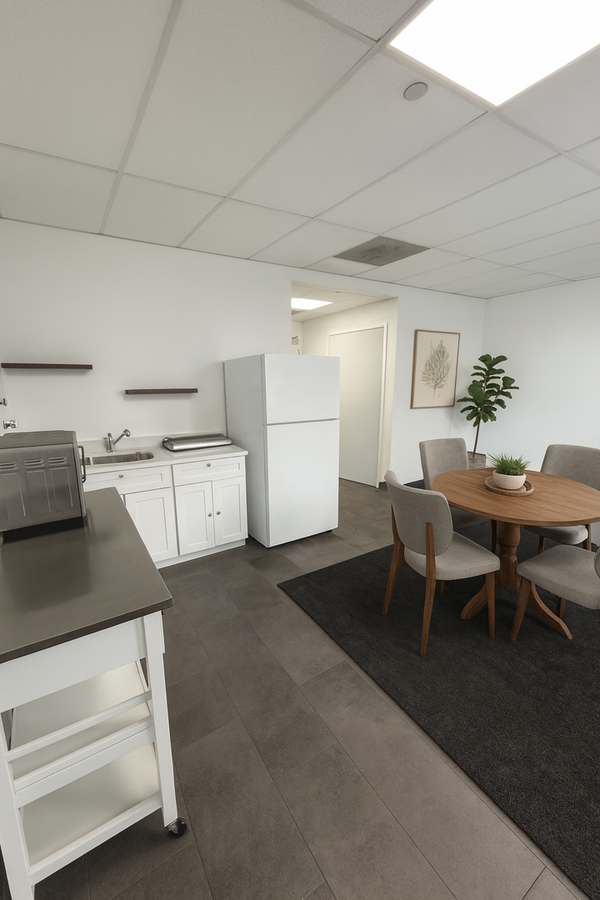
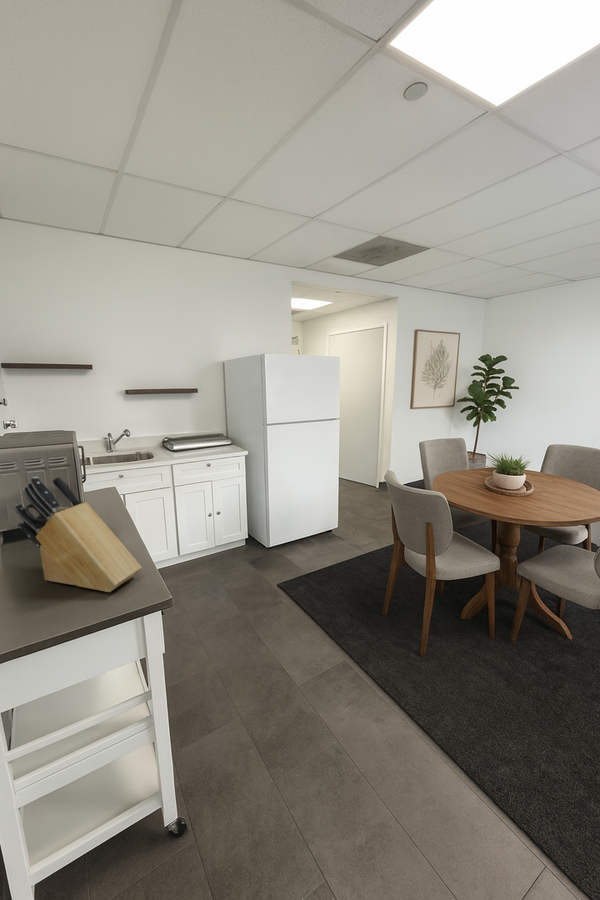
+ knife block [14,476,143,593]
